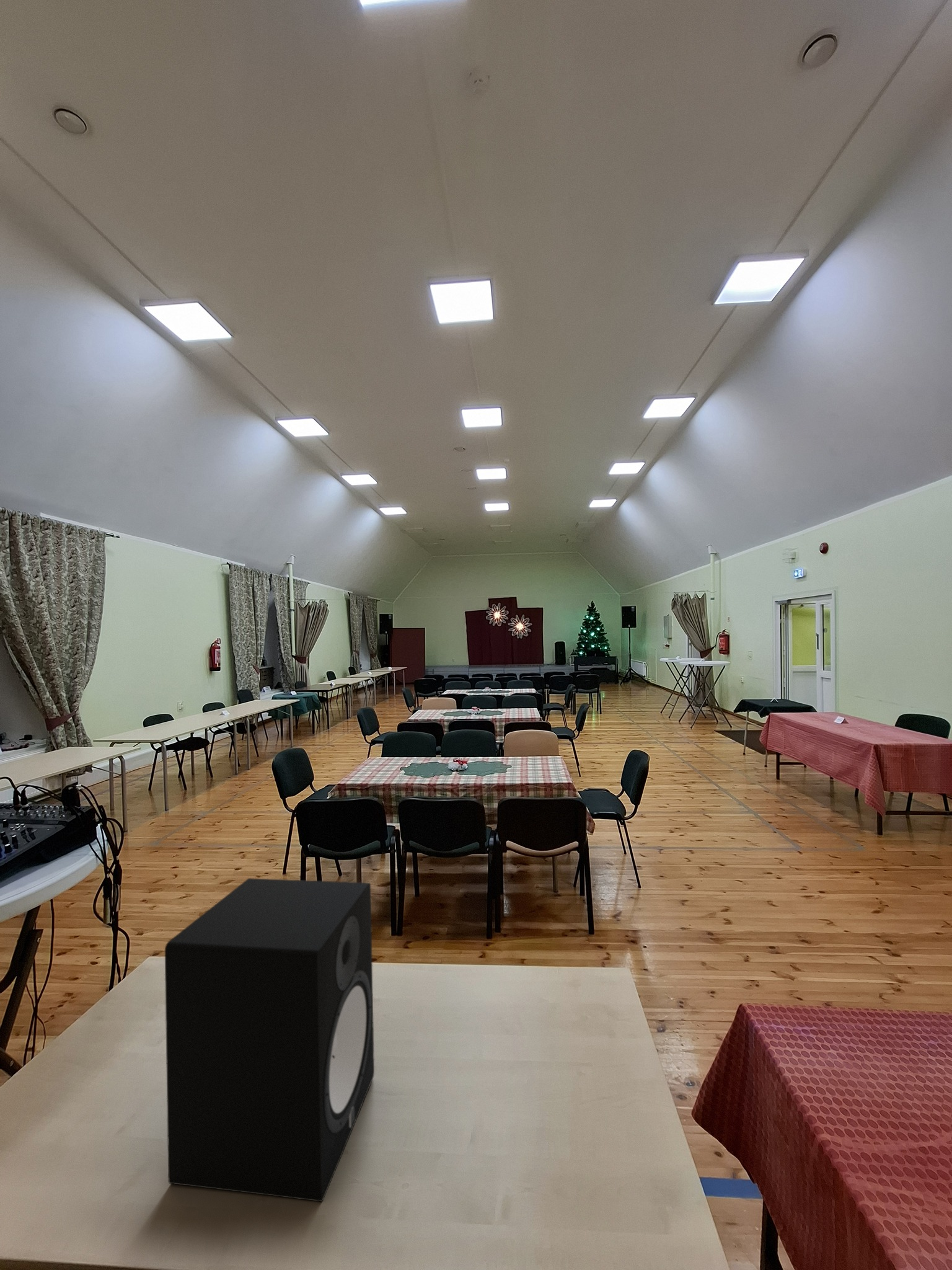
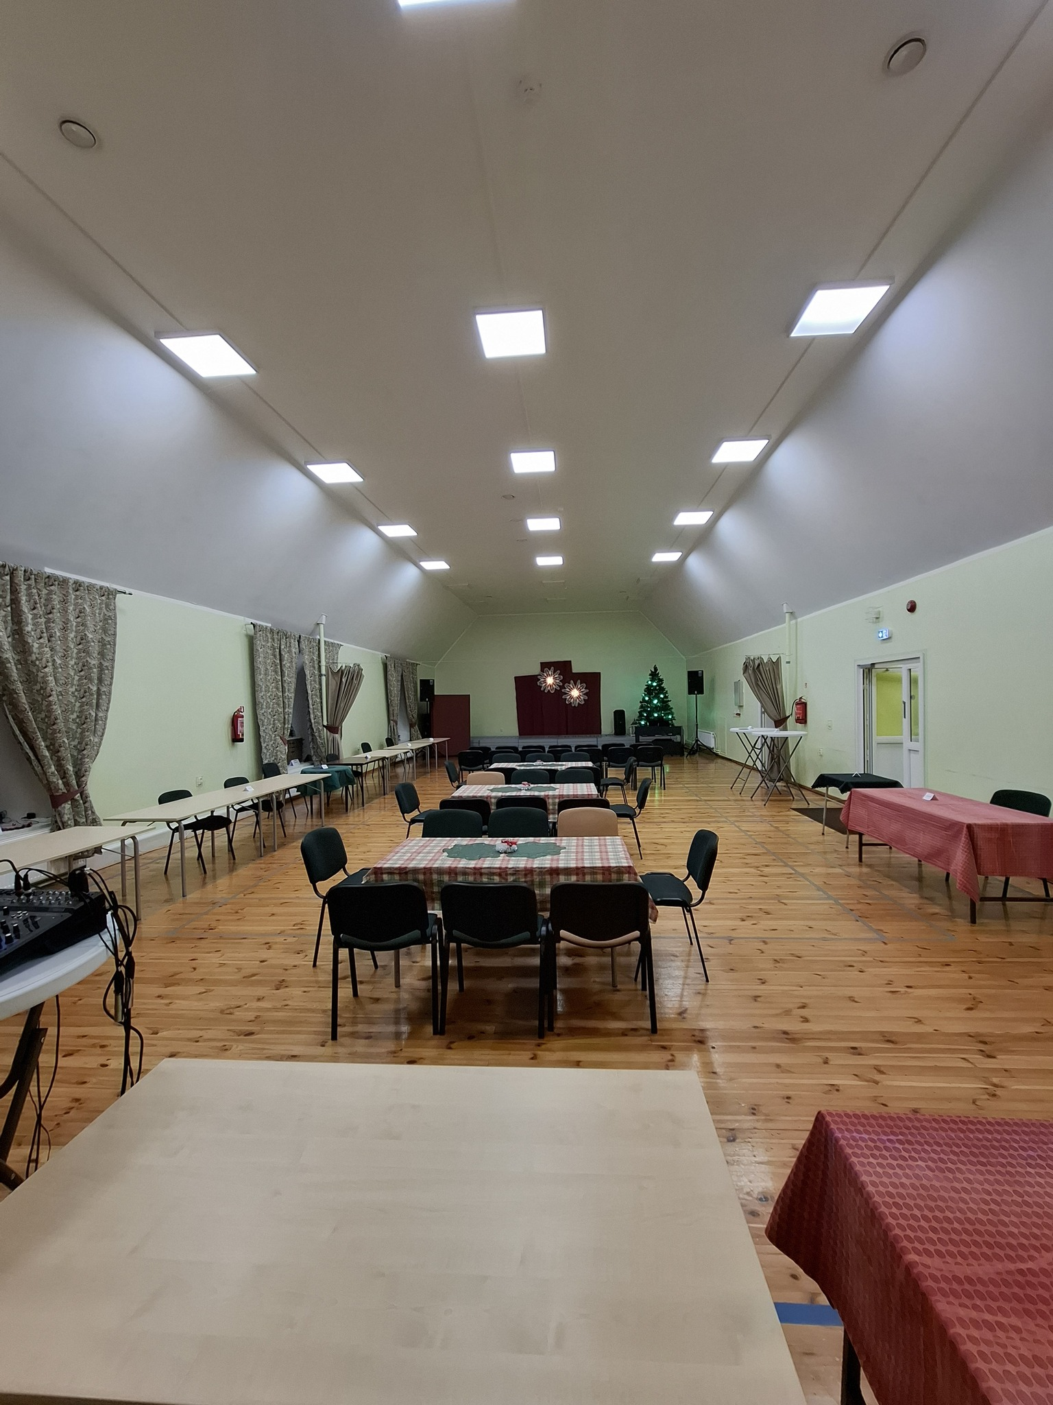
- speaker [164,877,375,1202]
